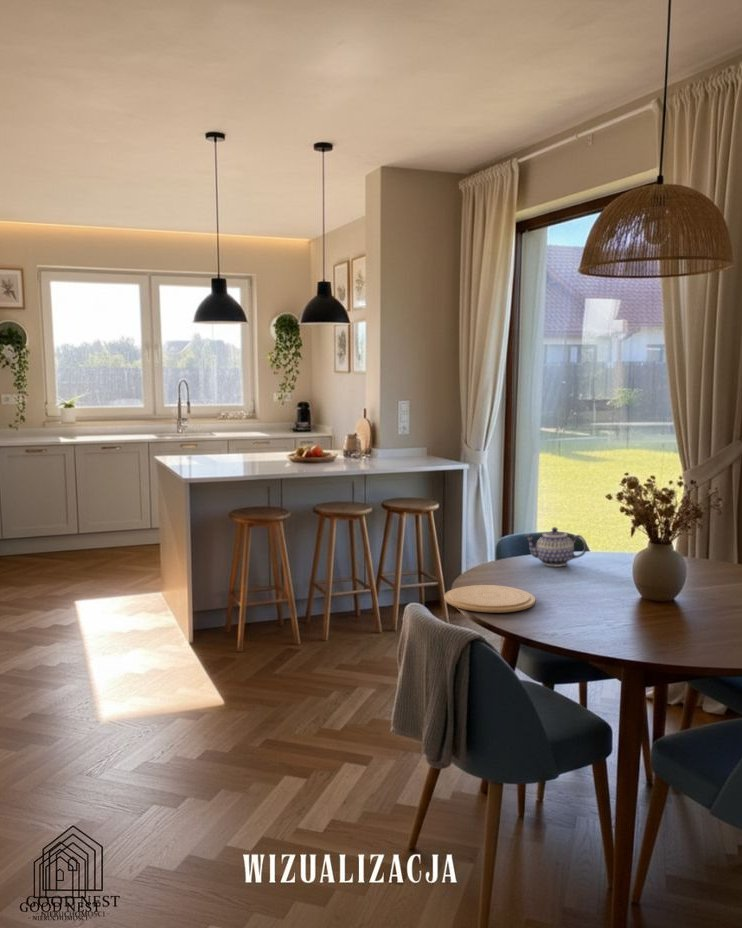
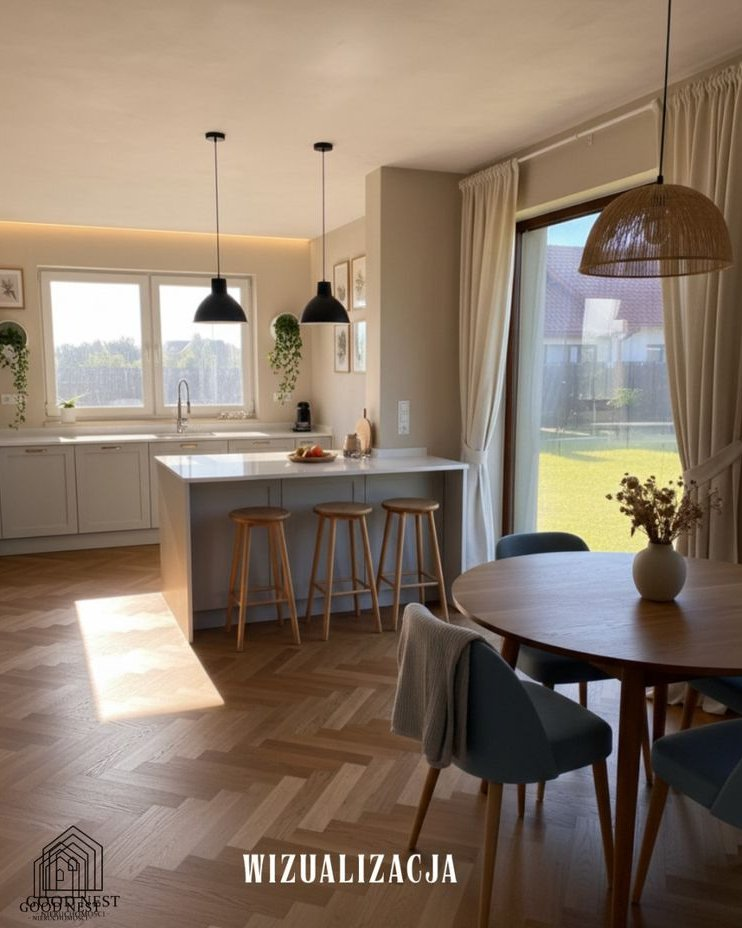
- teapot [523,526,588,568]
- plate [443,584,536,613]
